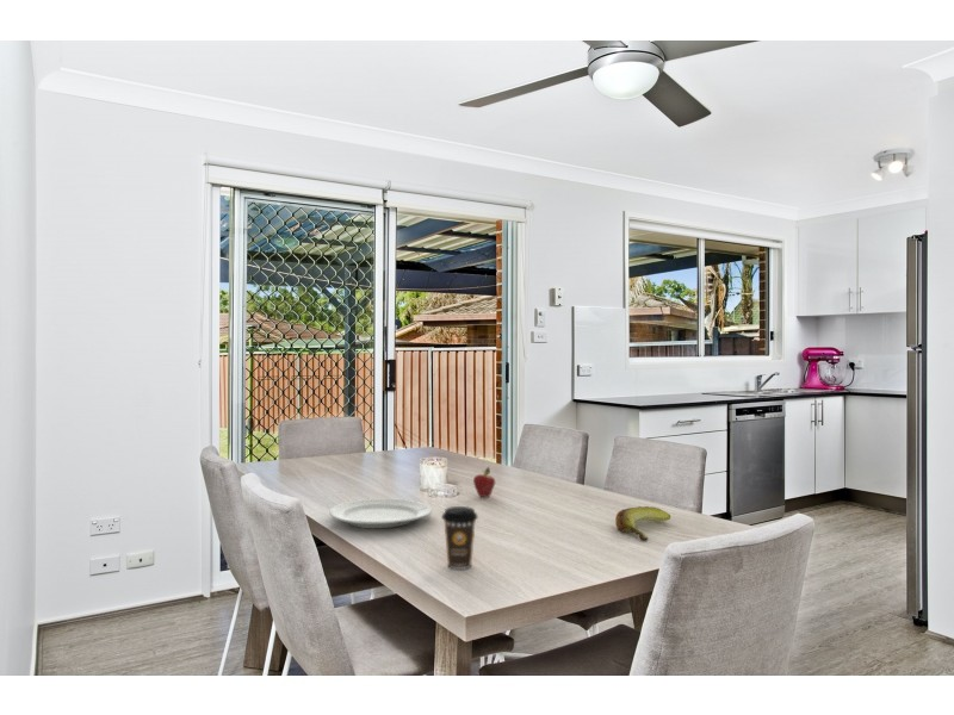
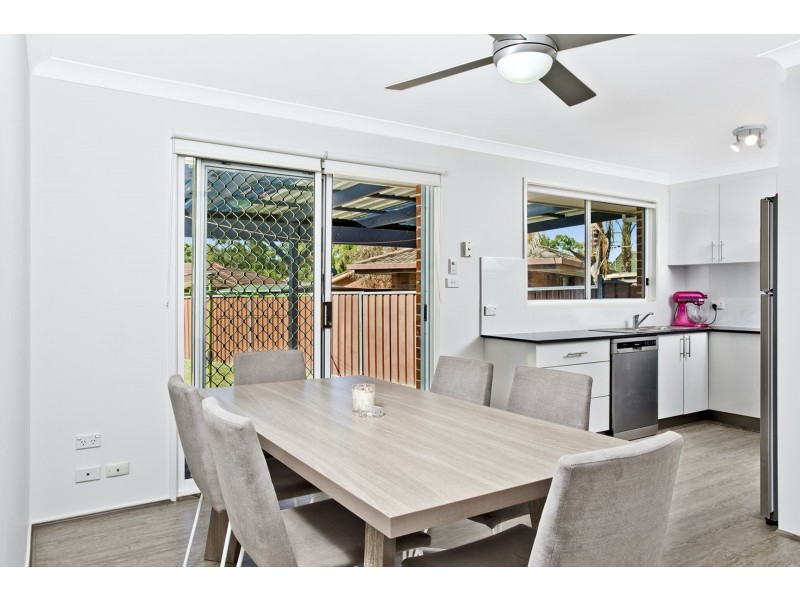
- coffee cup [441,505,479,571]
- banana [614,505,671,541]
- chinaware [328,497,433,529]
- fruit [472,466,496,498]
